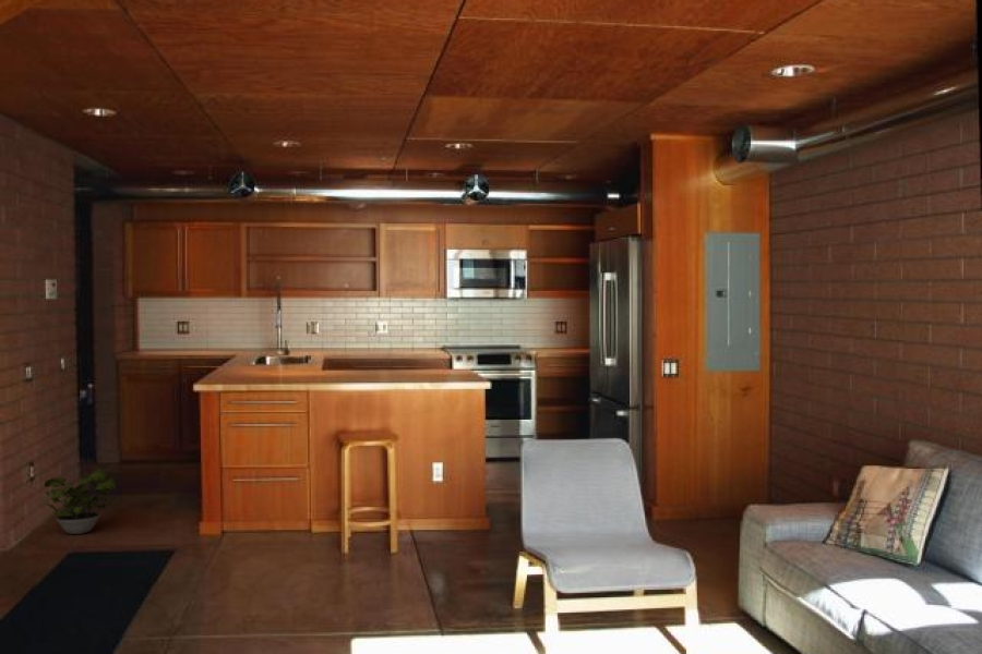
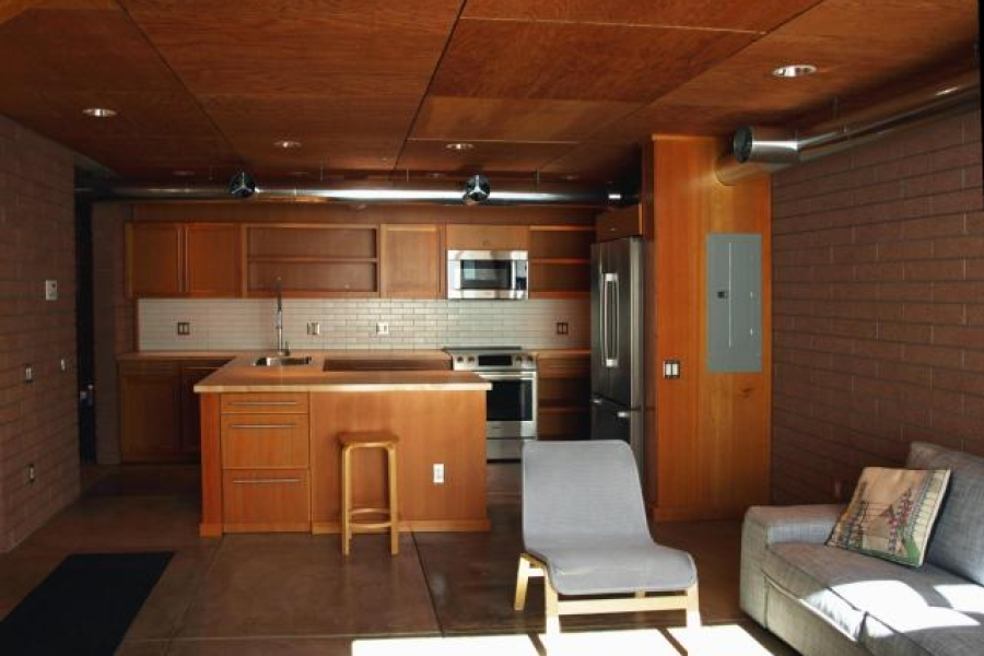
- potted plant [44,468,118,535]
